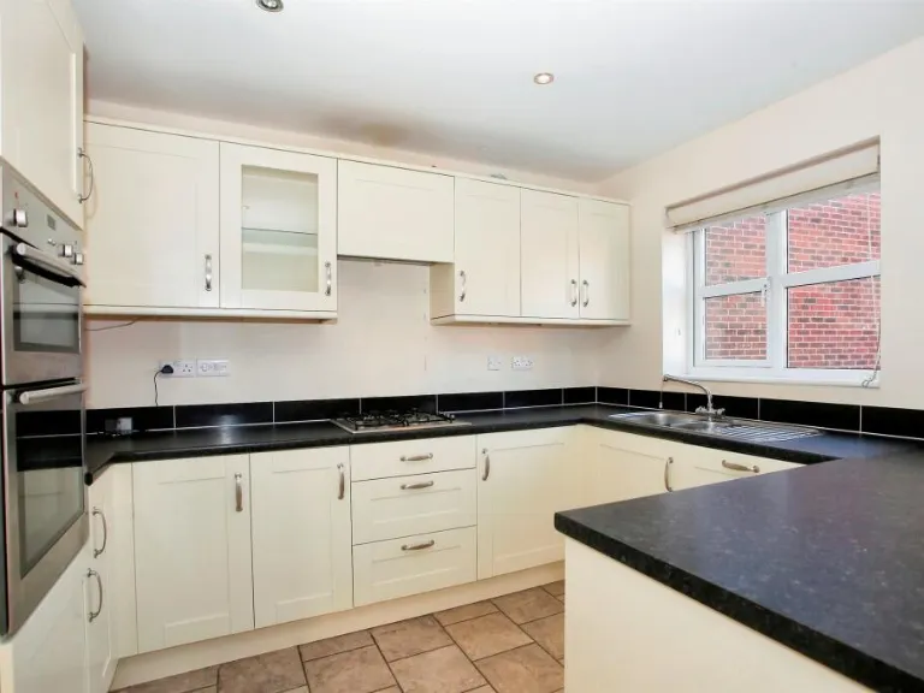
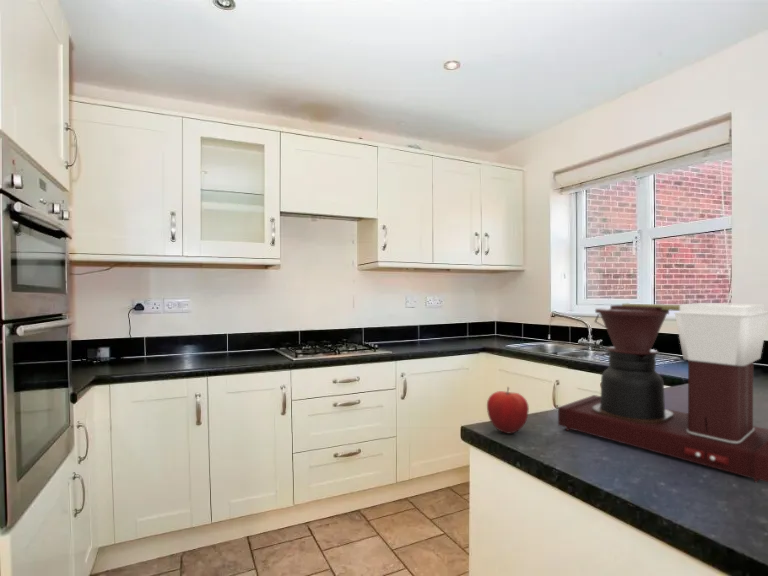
+ coffee maker [557,302,768,484]
+ fruit [486,386,530,434]
